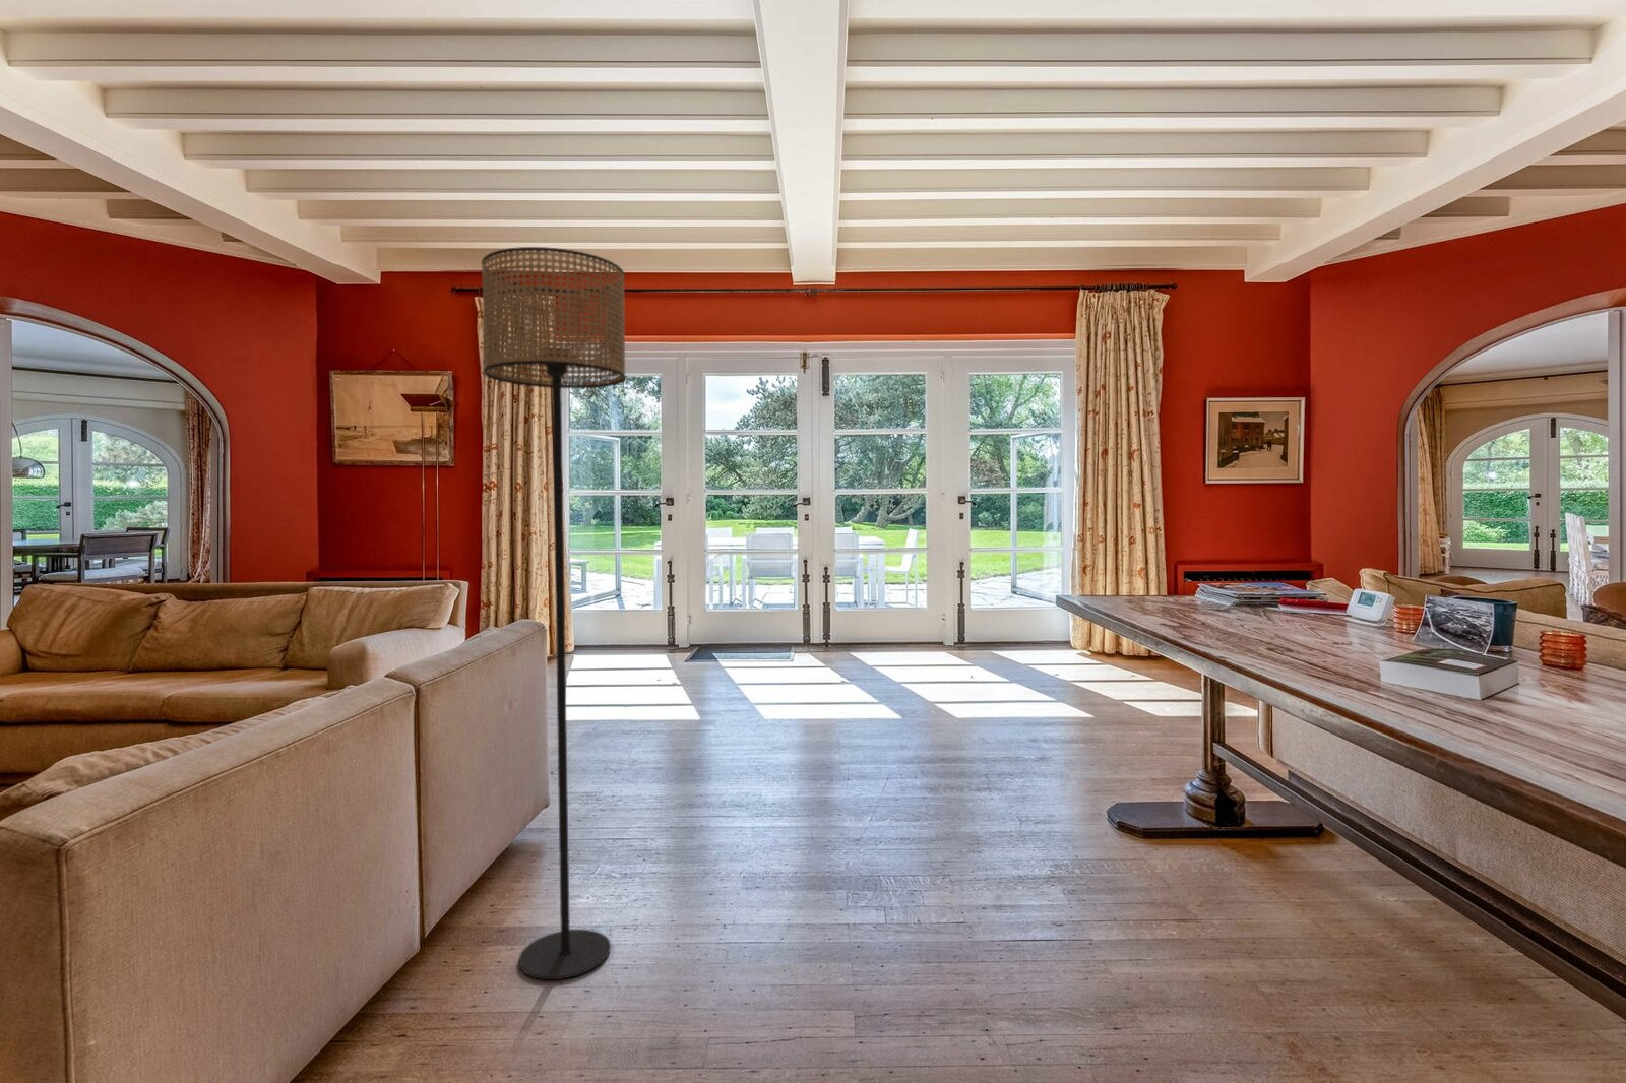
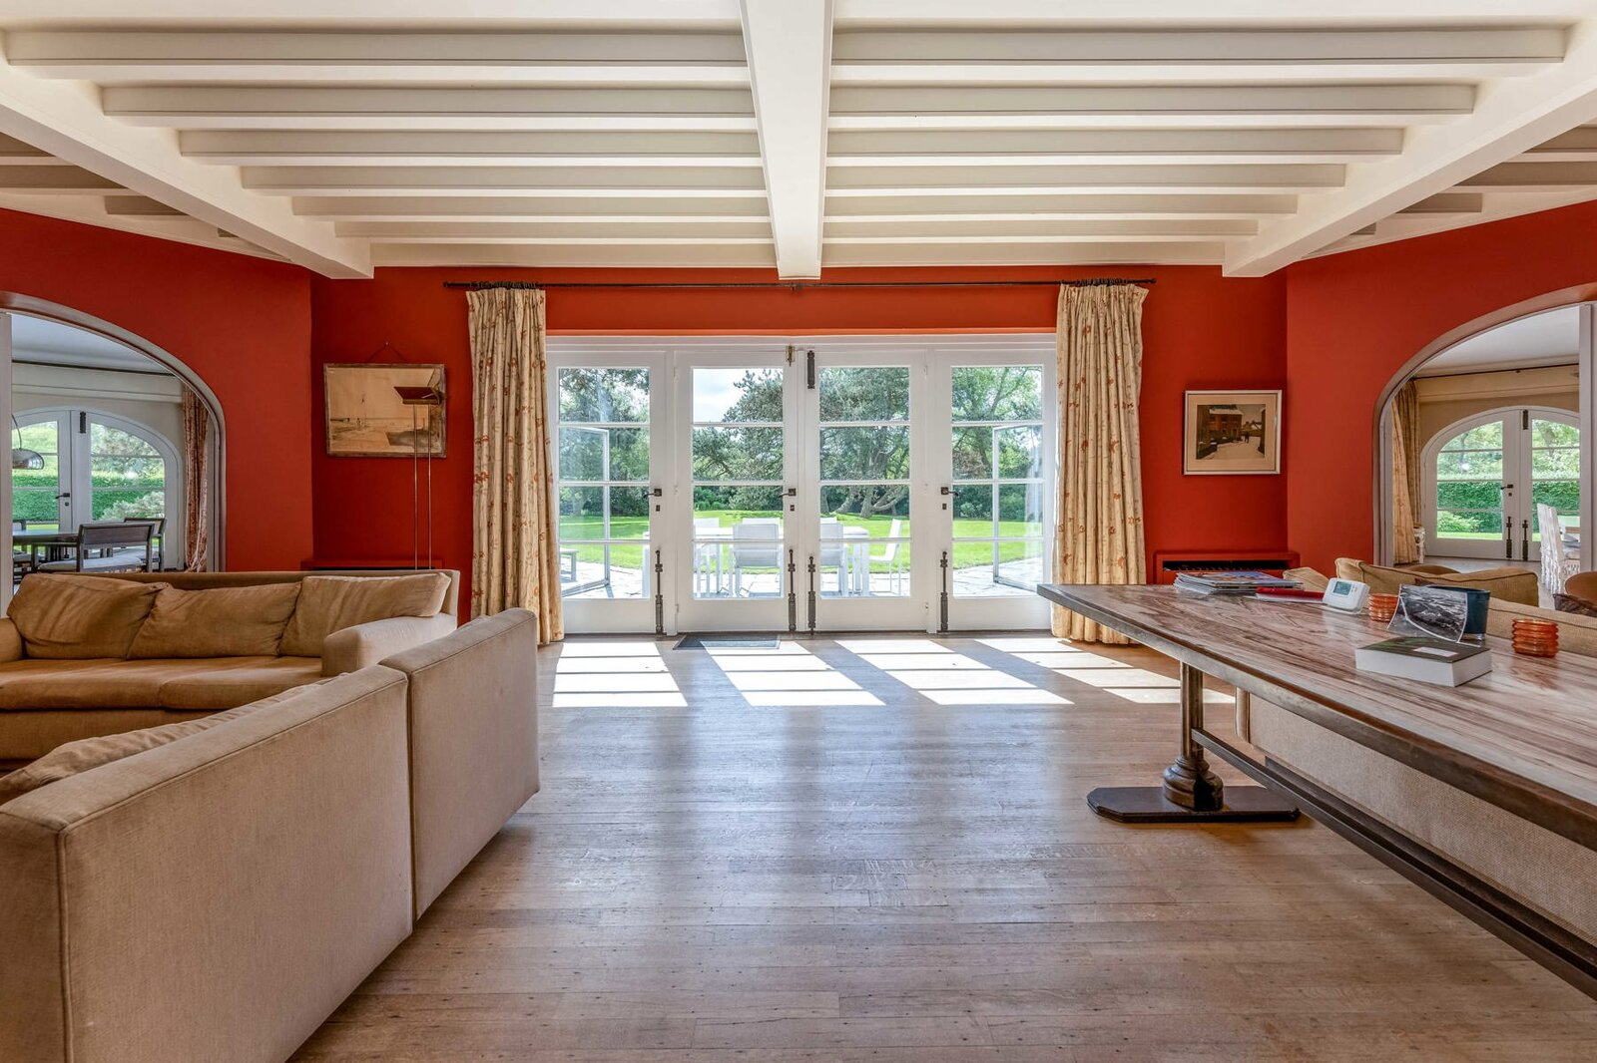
- floor lamp [481,245,627,980]
